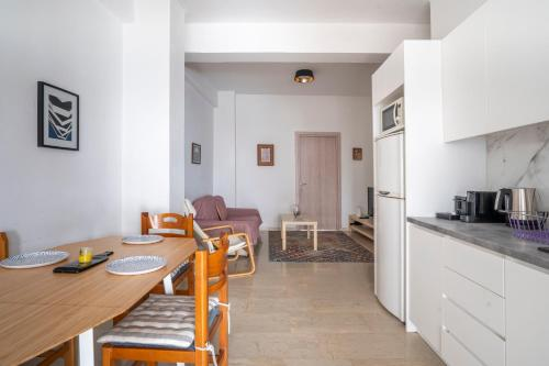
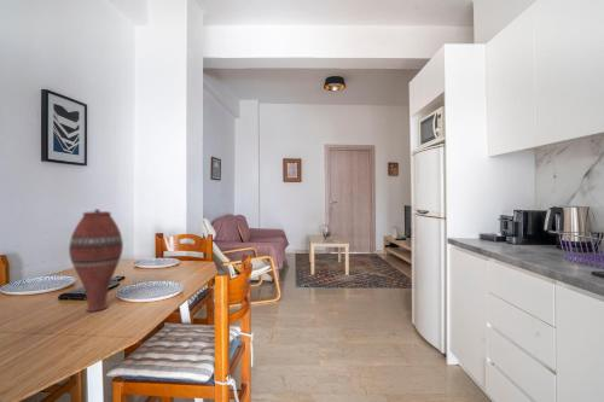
+ vase [68,208,124,313]
